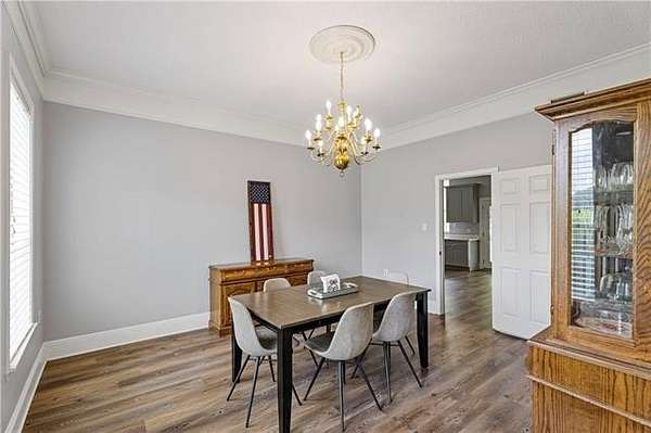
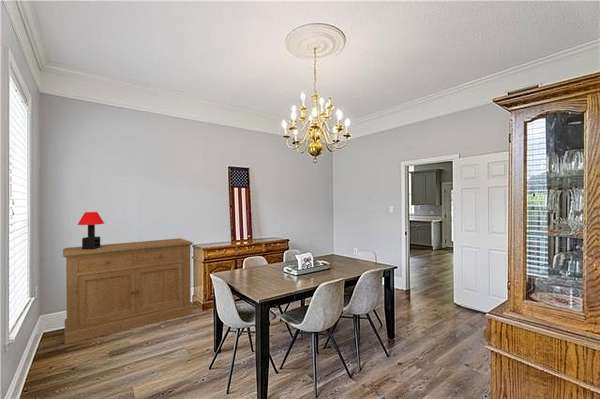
+ sideboard [62,237,194,345]
+ table lamp [77,211,105,249]
